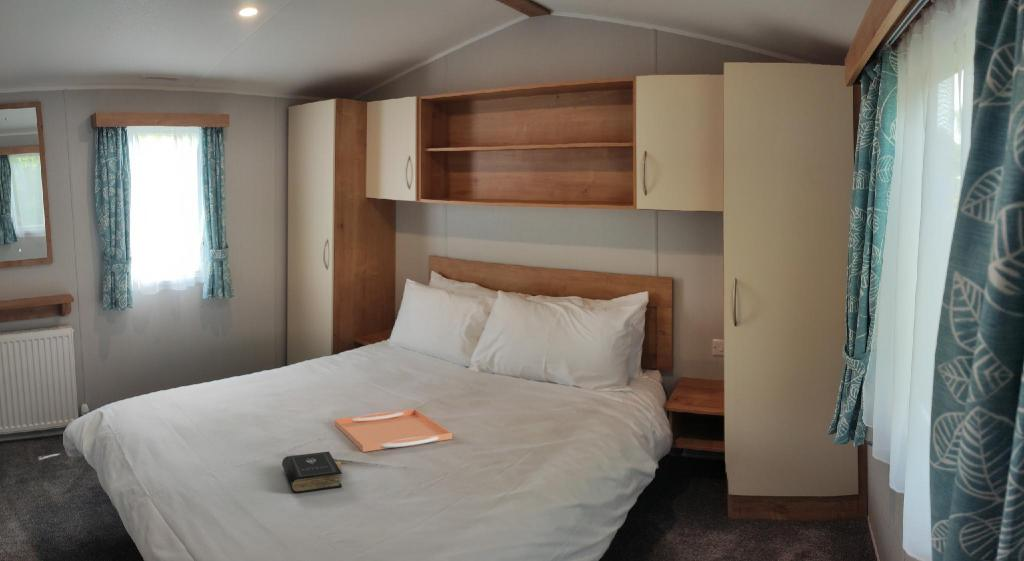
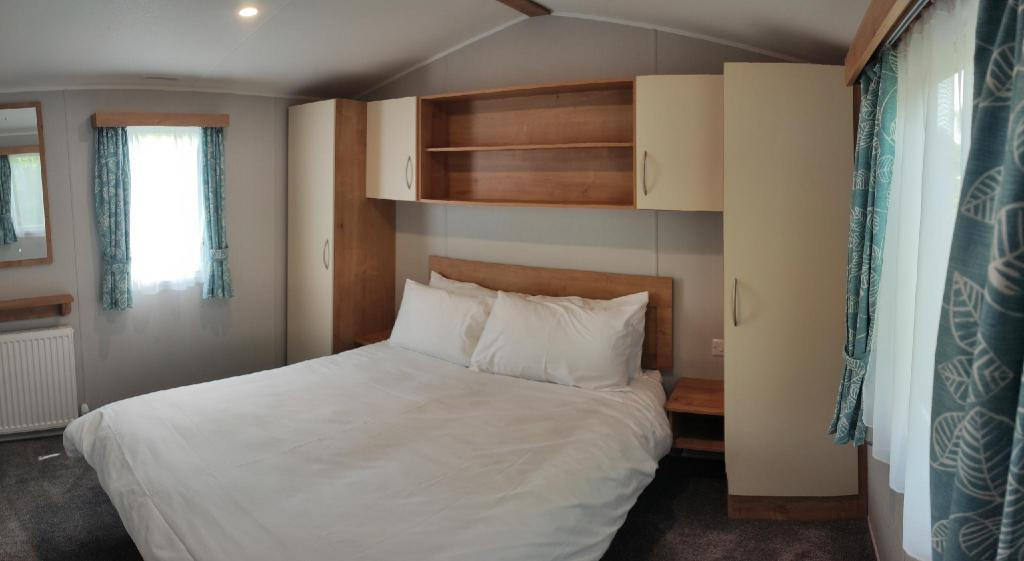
- serving tray [334,408,453,453]
- book [281,451,343,494]
